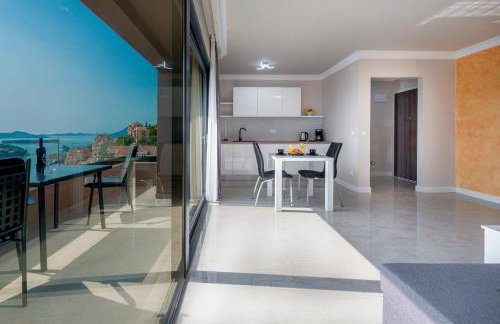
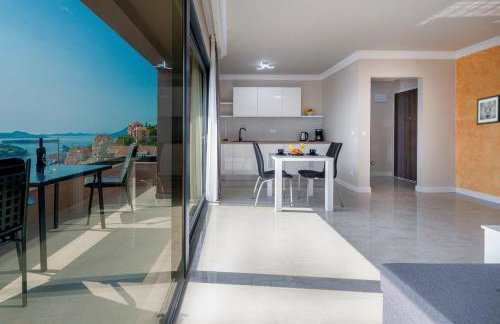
+ wall art [476,93,500,126]
